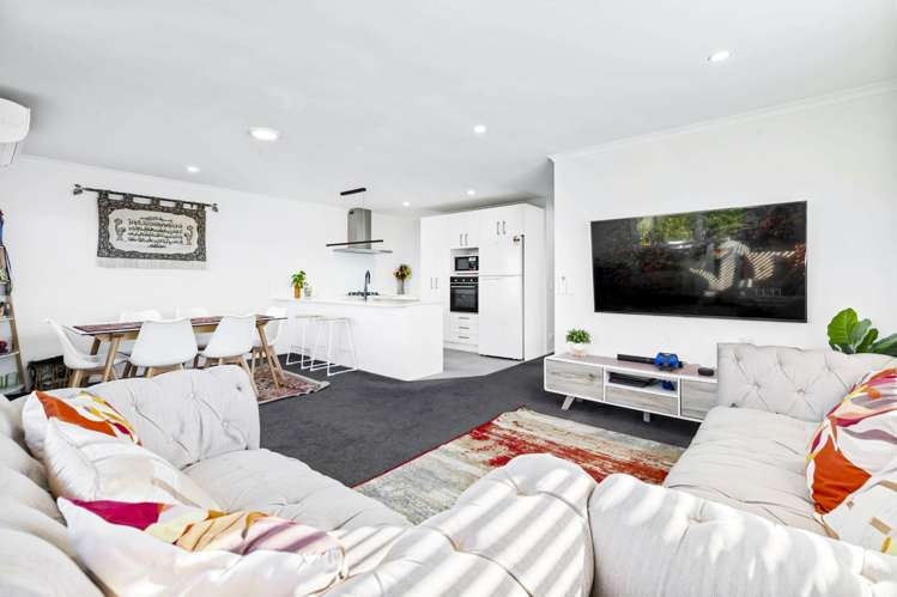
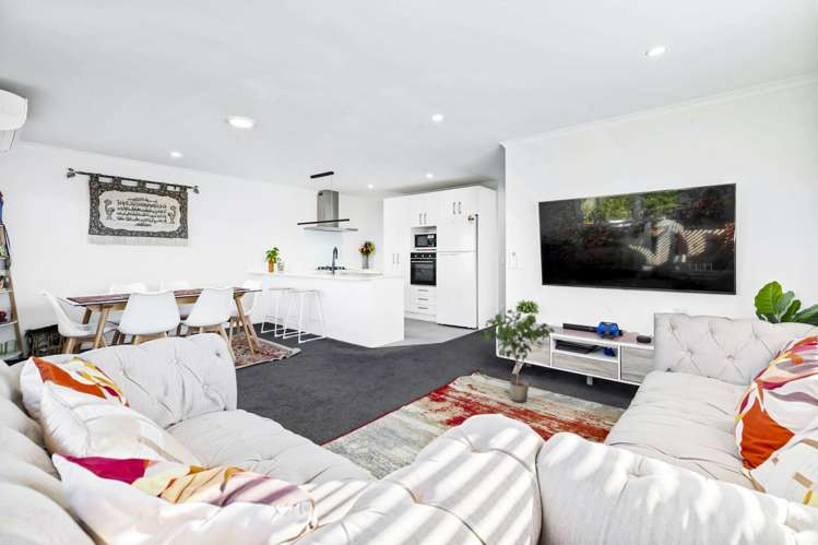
+ potted plant [481,308,556,404]
